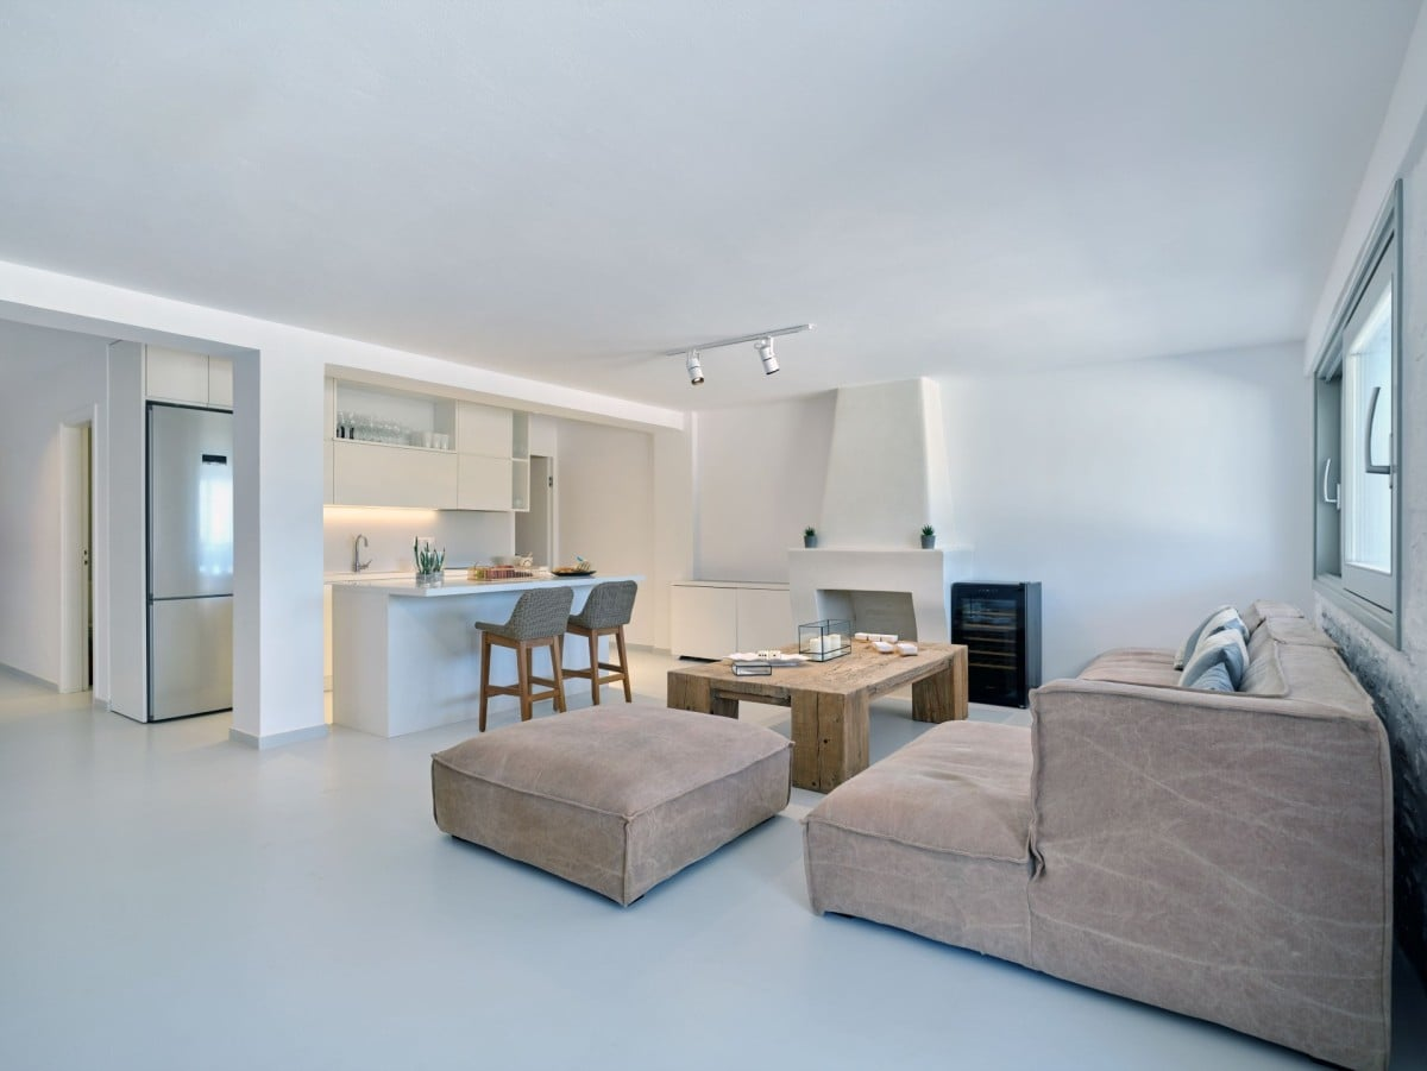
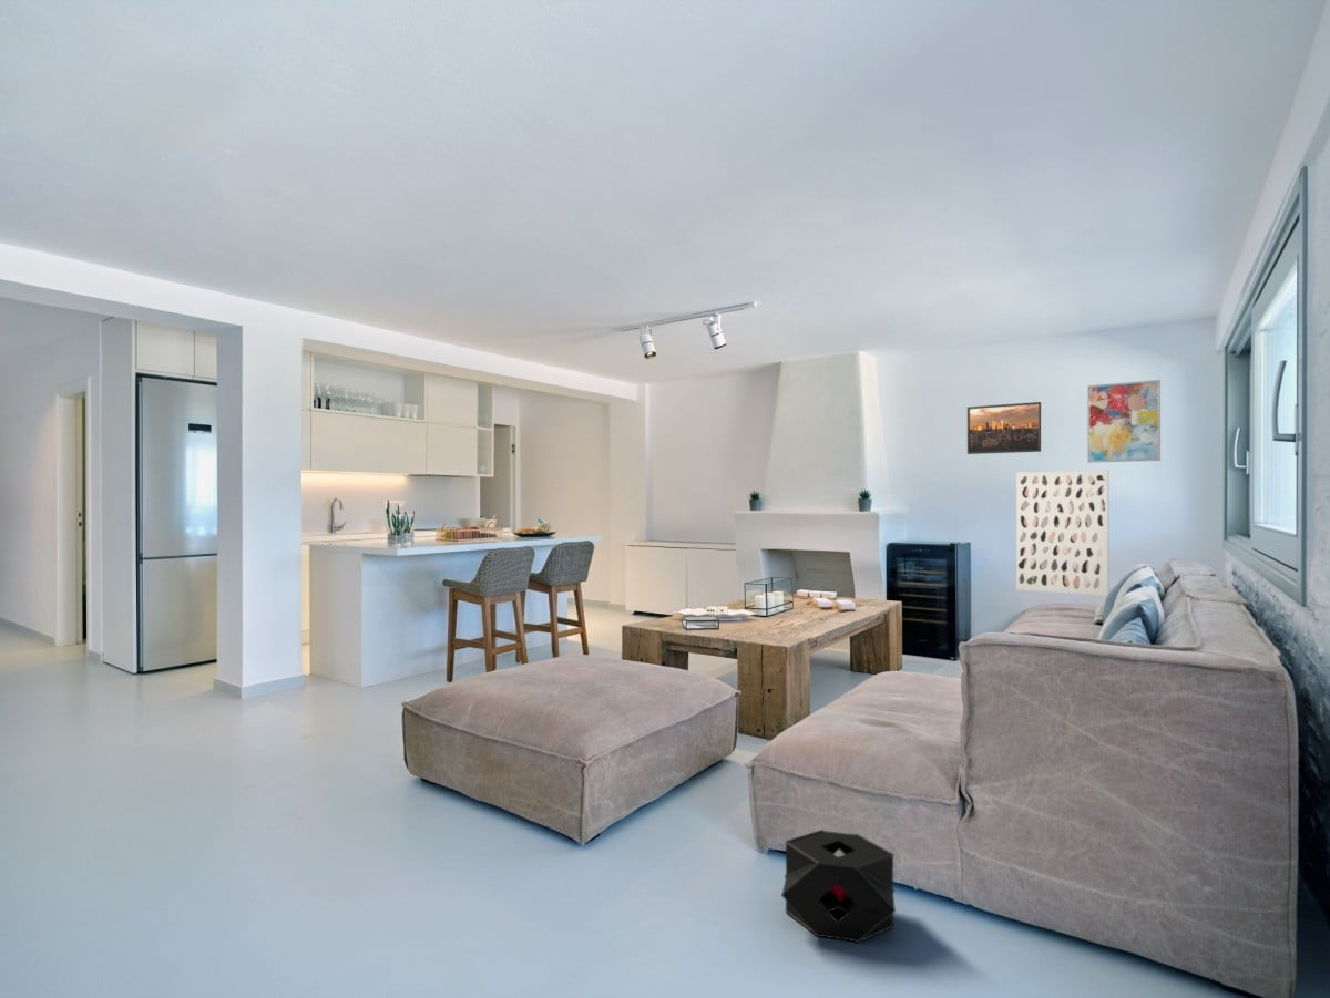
+ wall art [1086,379,1162,464]
+ wall art [1015,470,1109,597]
+ speaker [780,829,897,944]
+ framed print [966,401,1042,455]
